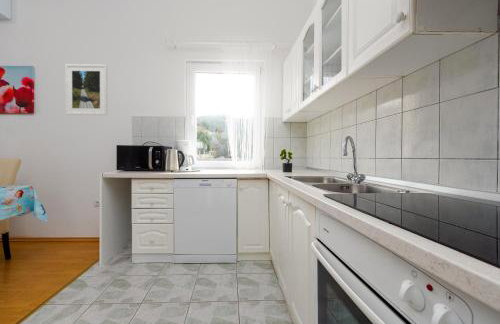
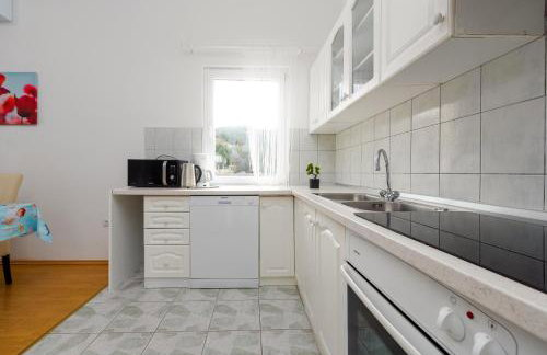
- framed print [64,63,108,116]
